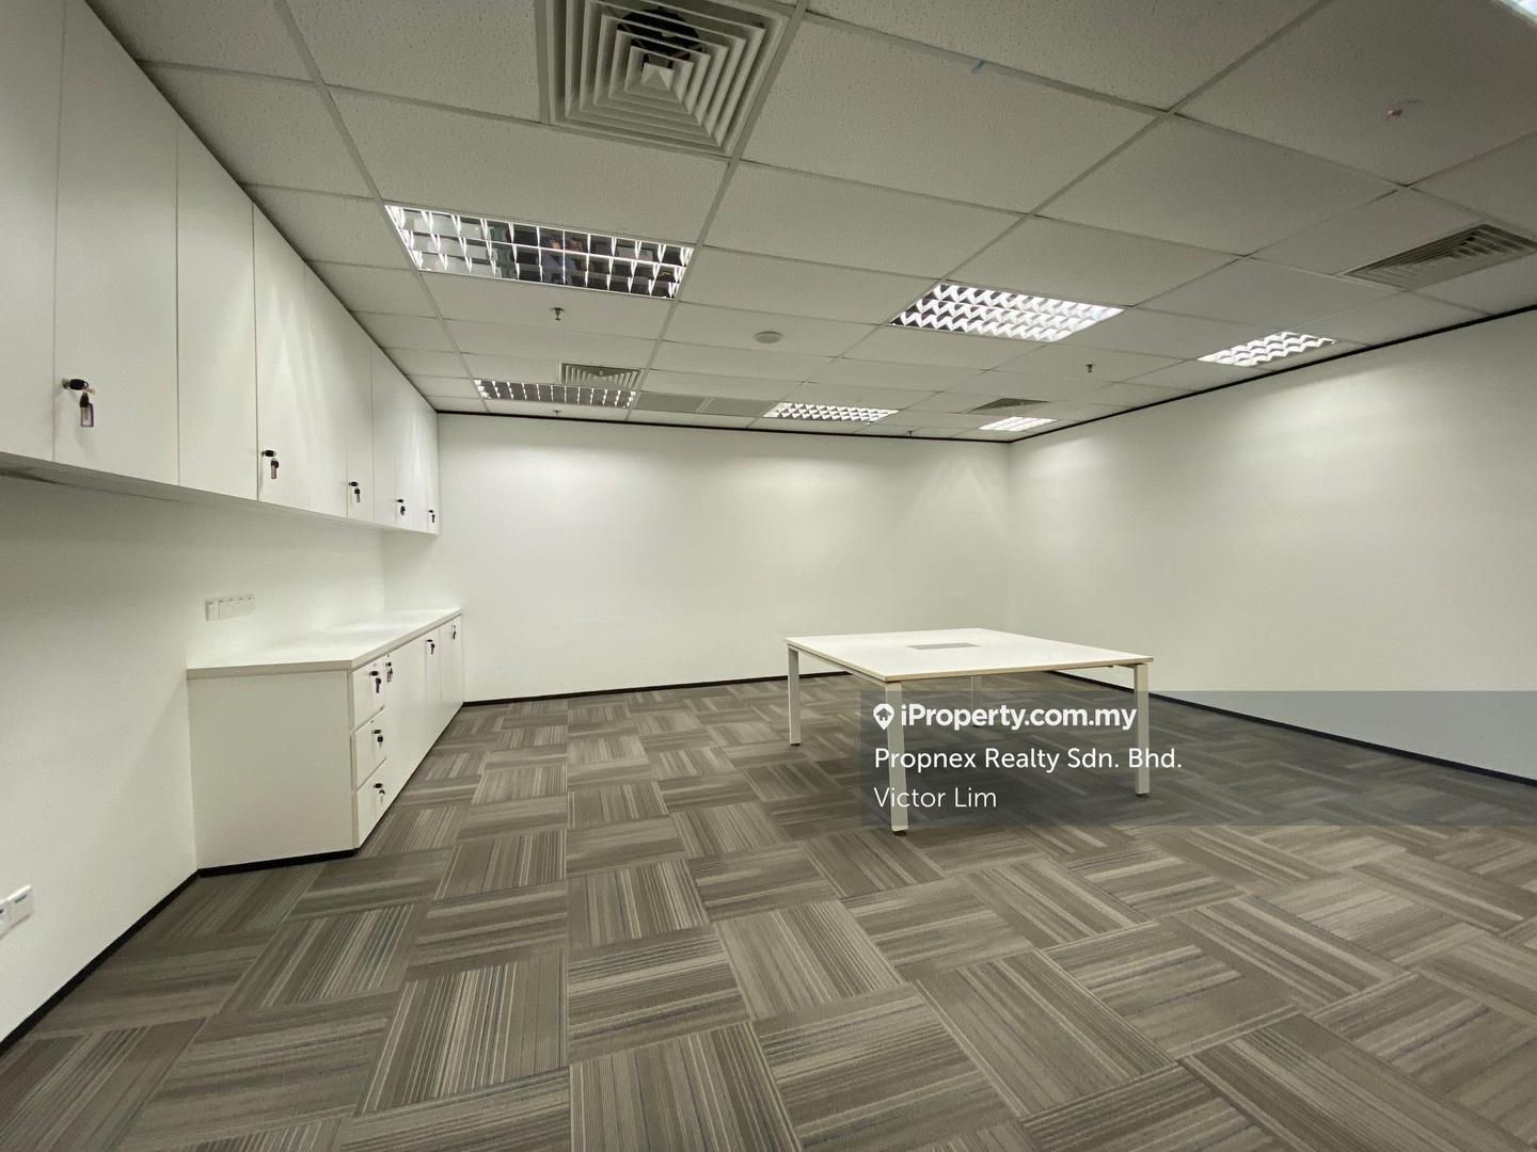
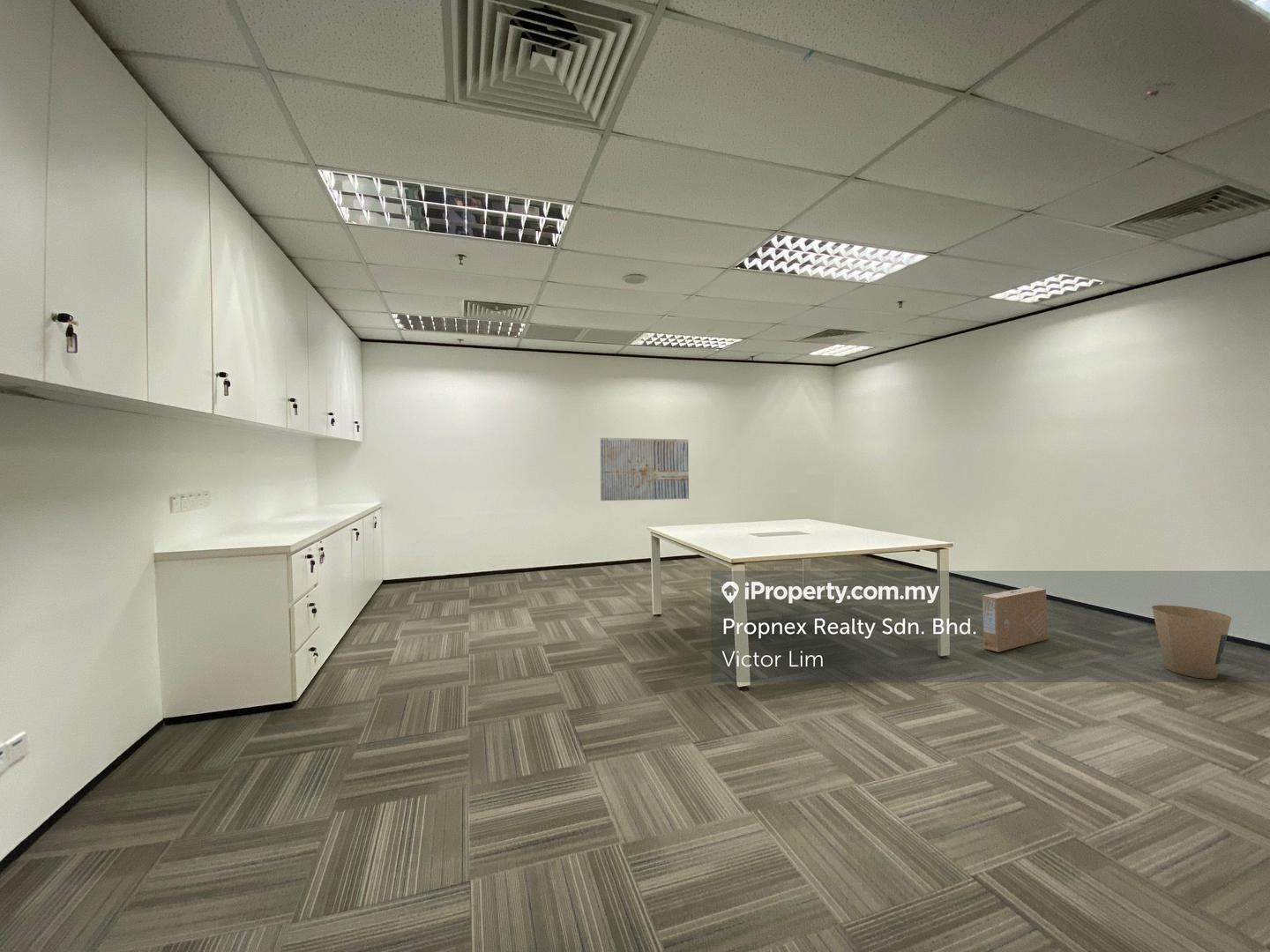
+ trash can [1151,605,1232,680]
+ cardboard box [982,585,1049,652]
+ wall art [600,437,690,502]
